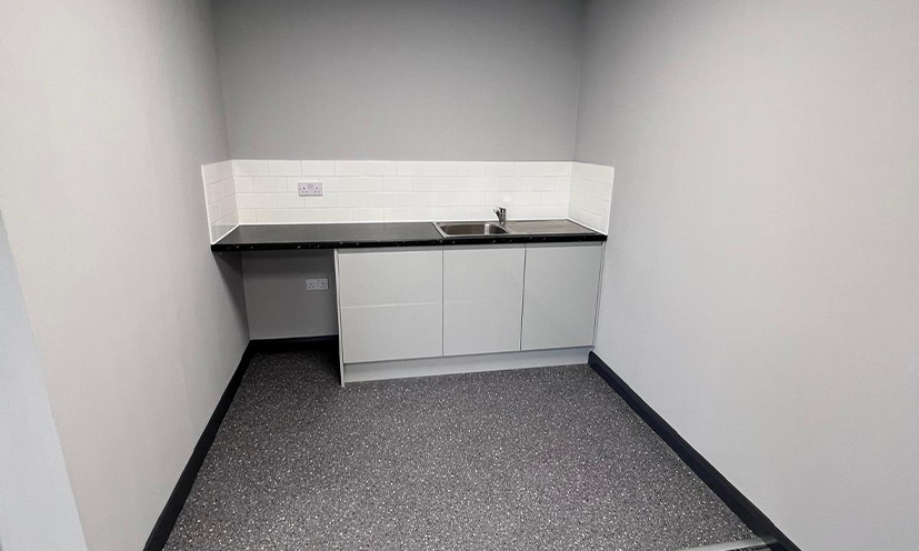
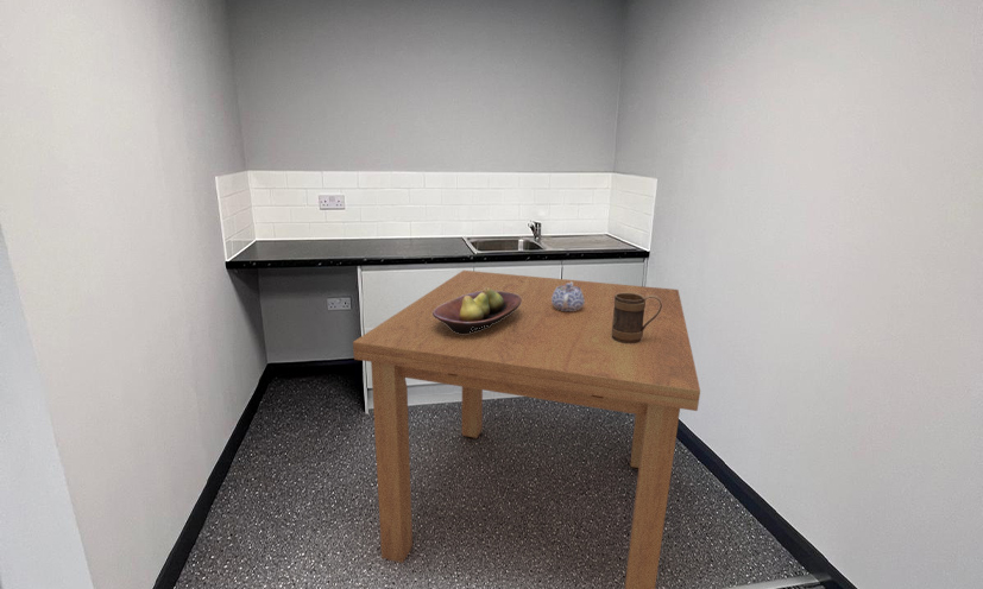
+ dining table [352,270,701,589]
+ mug [612,293,662,344]
+ fruit bowl [433,287,522,334]
+ teapot [552,283,585,311]
